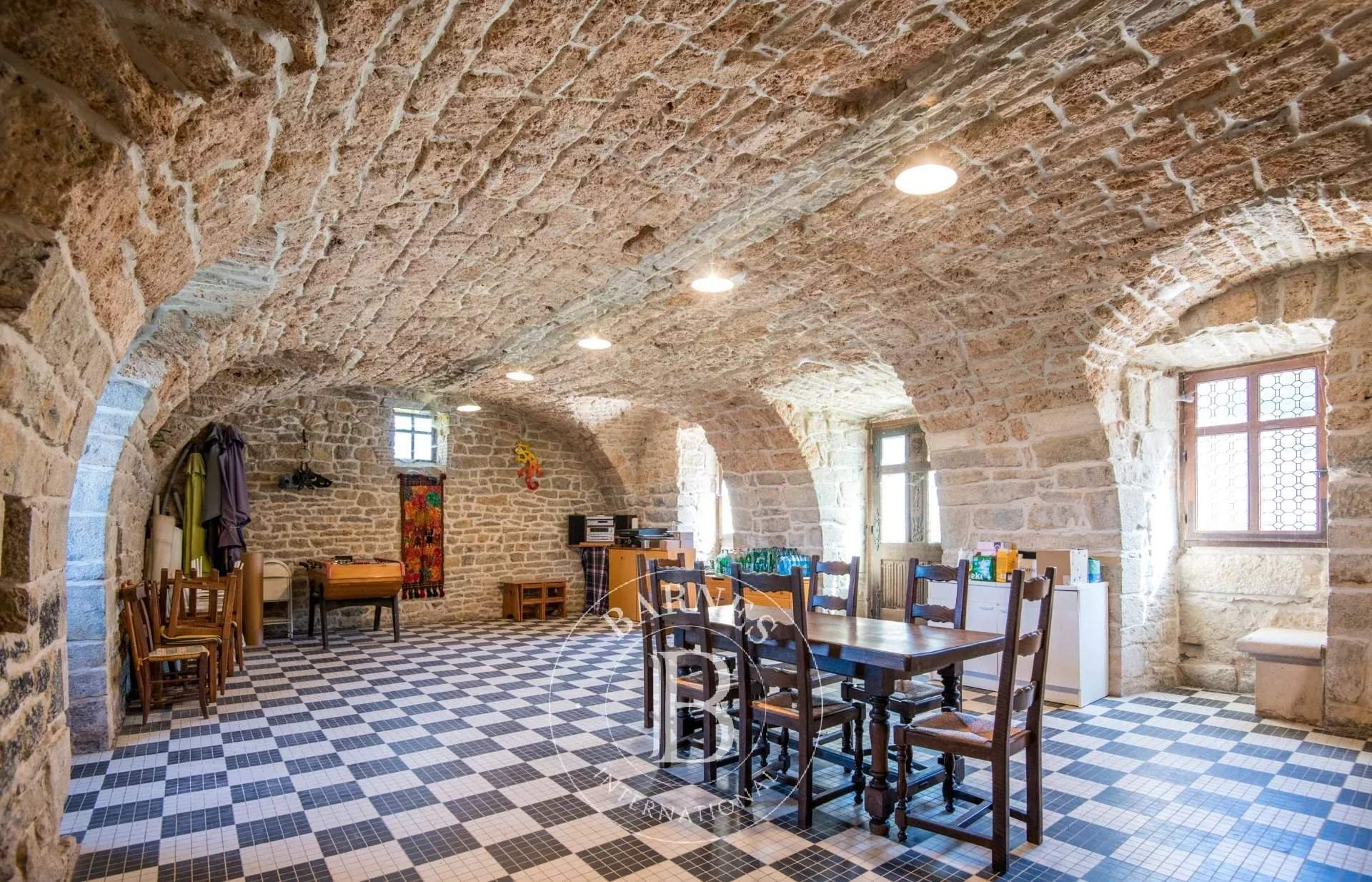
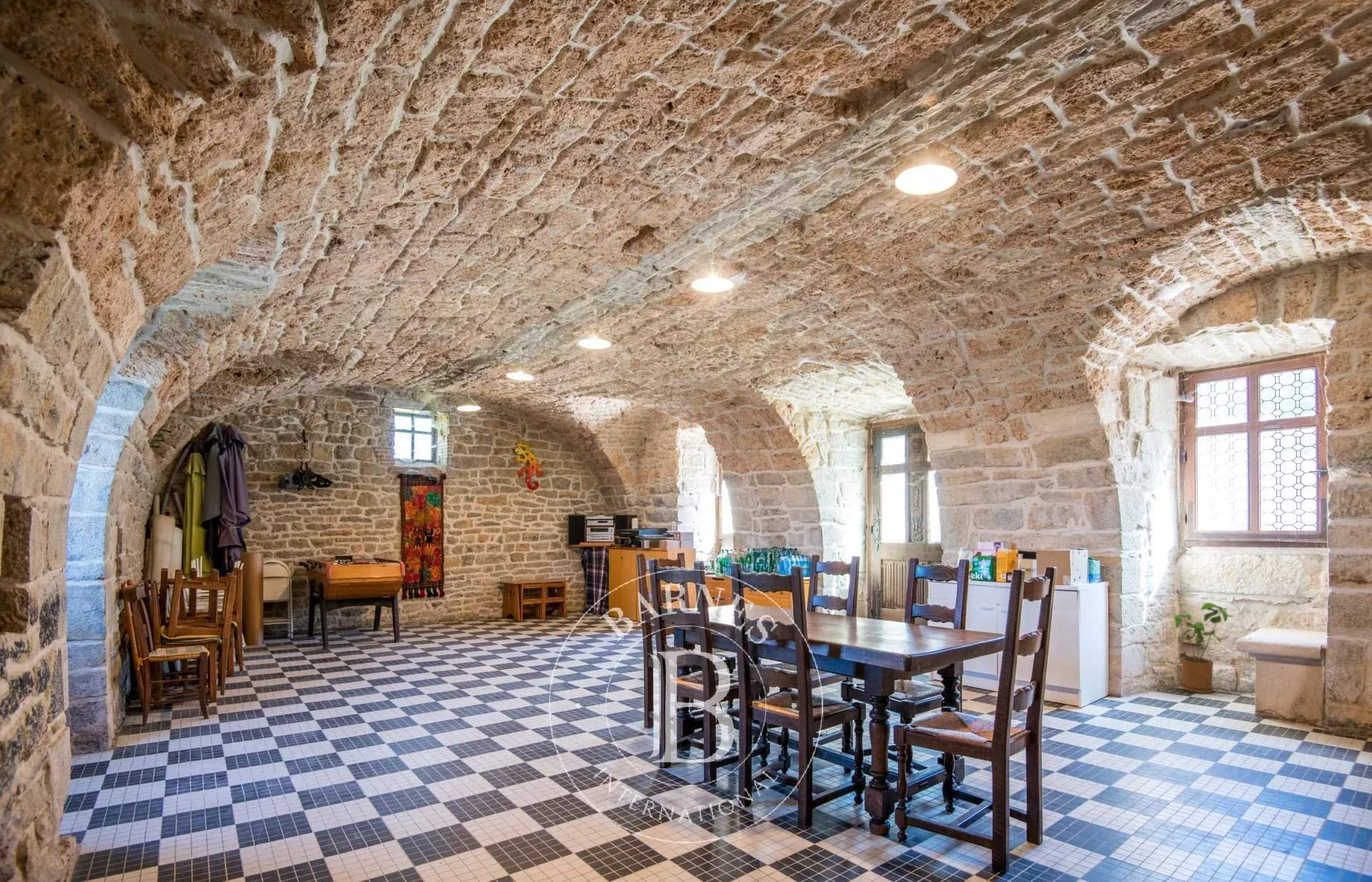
+ house plant [1173,602,1236,694]
